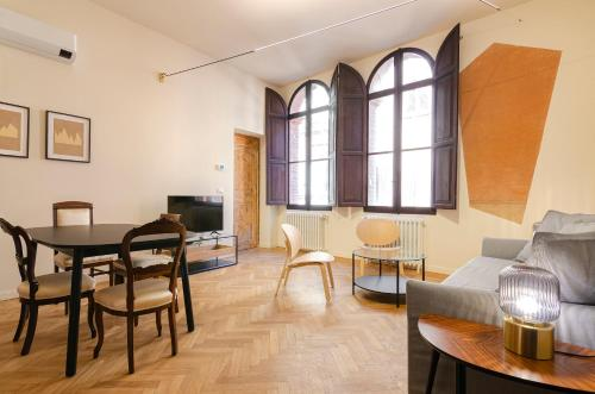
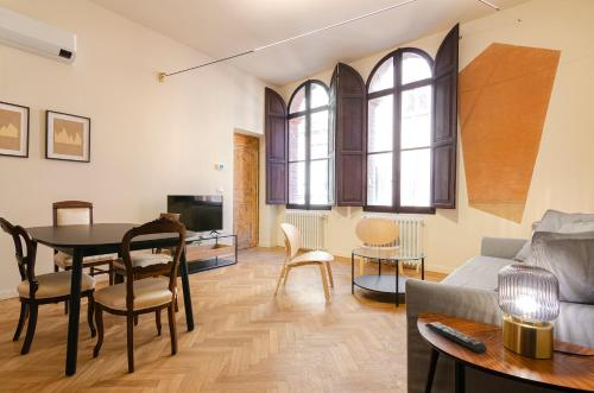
+ remote control [424,321,488,355]
